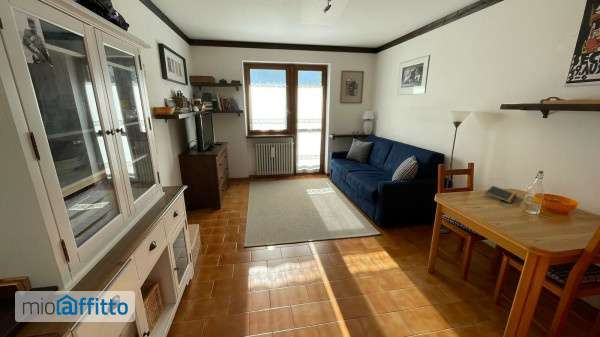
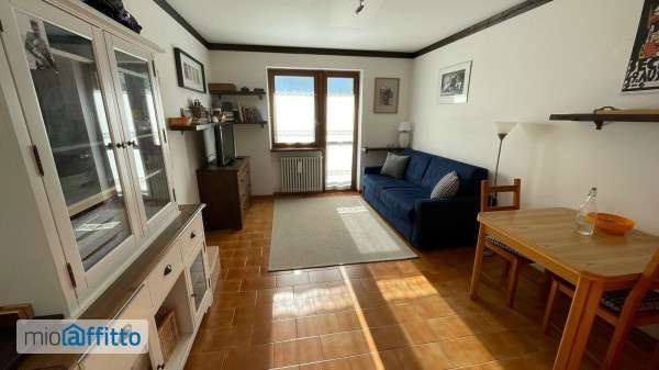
- notepad [484,185,518,204]
